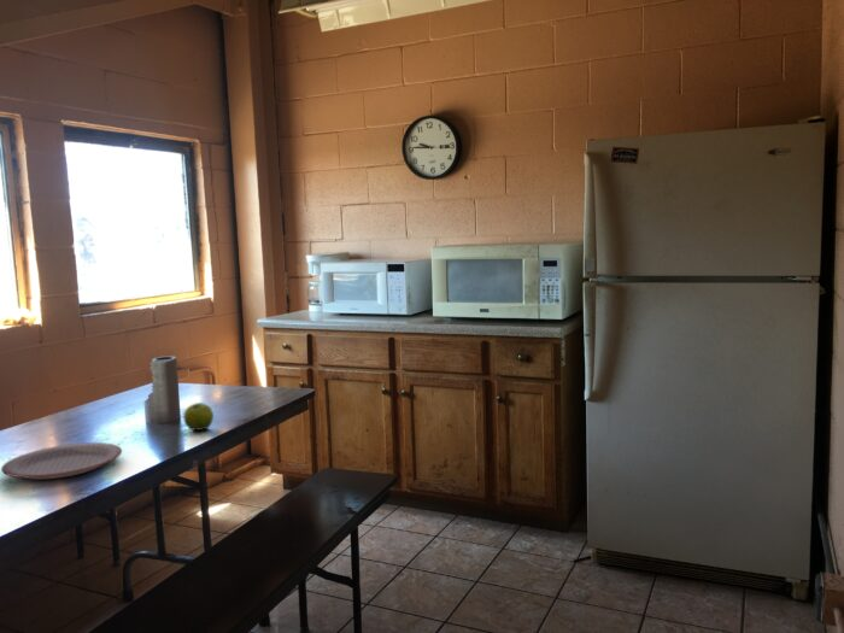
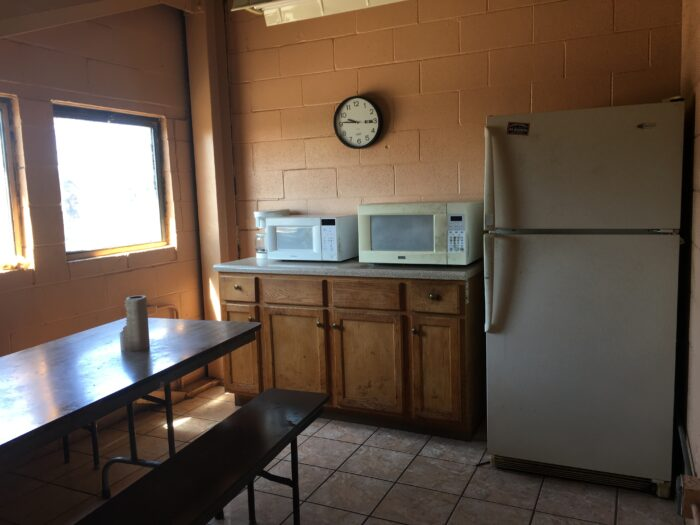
- fruit [182,402,215,432]
- plate [0,441,123,480]
